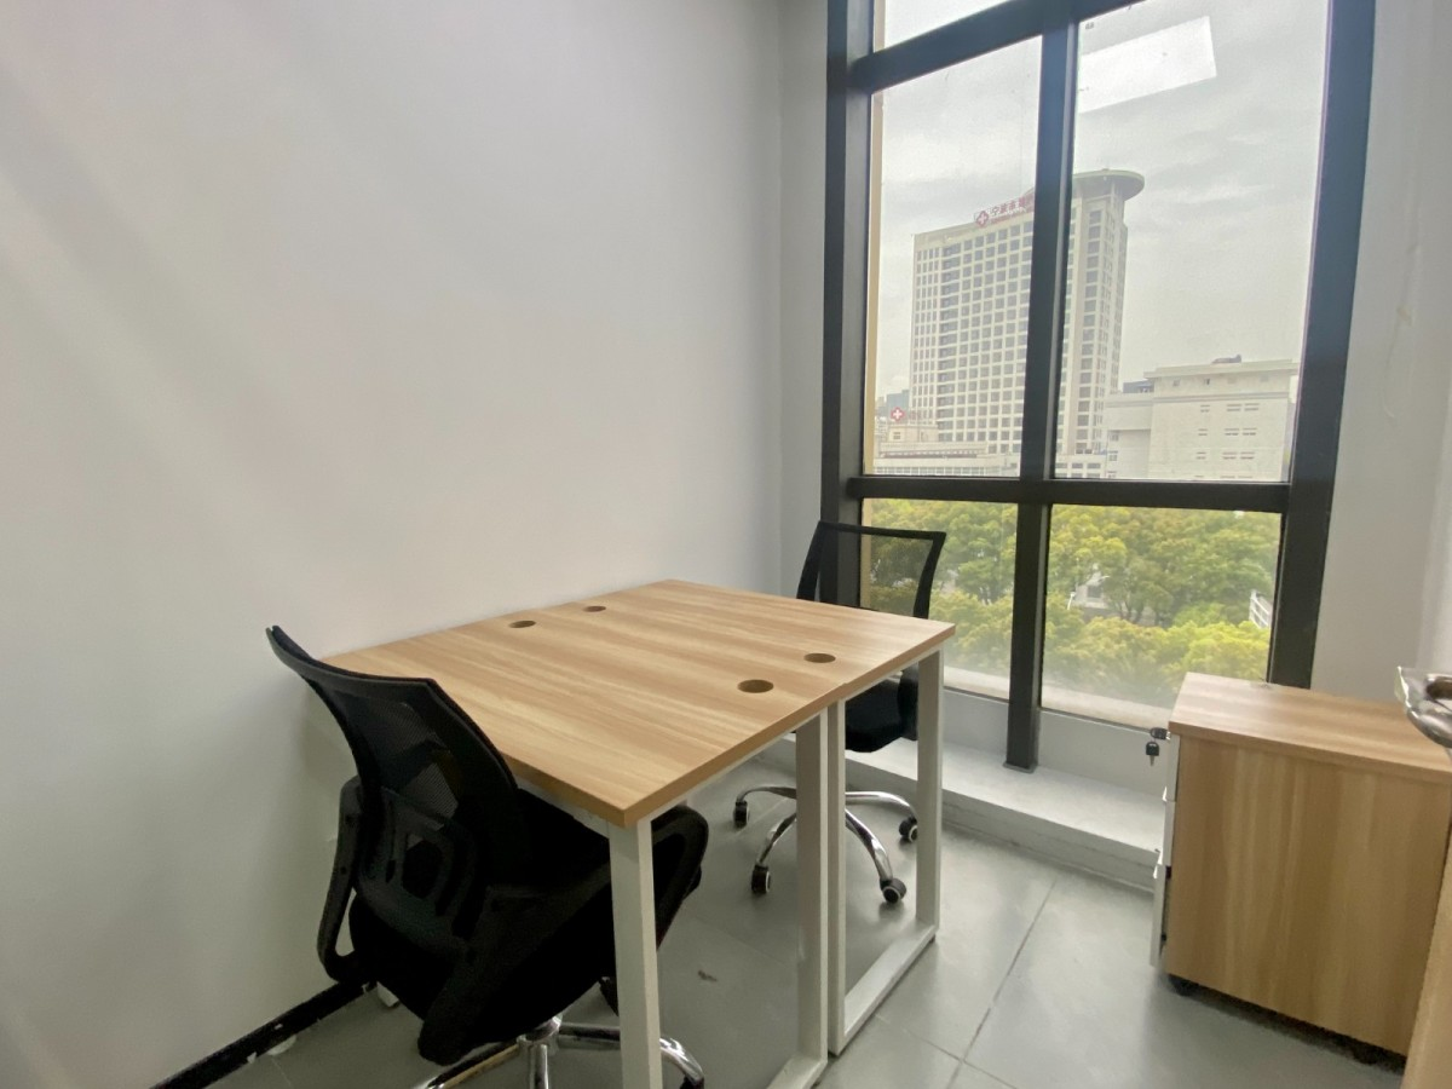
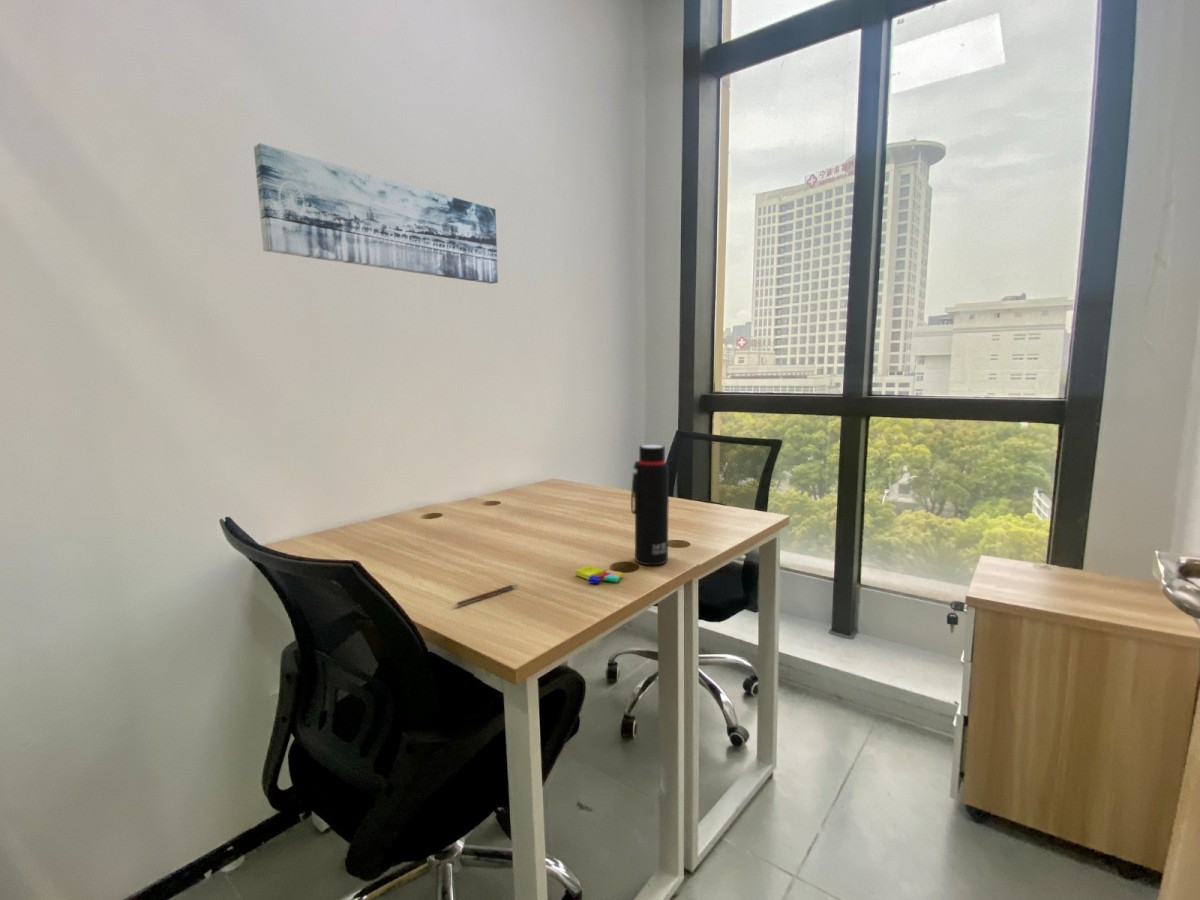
+ wall art [253,142,499,285]
+ water bottle [630,444,670,566]
+ sticky notes [575,564,623,585]
+ pen [454,583,519,607]
